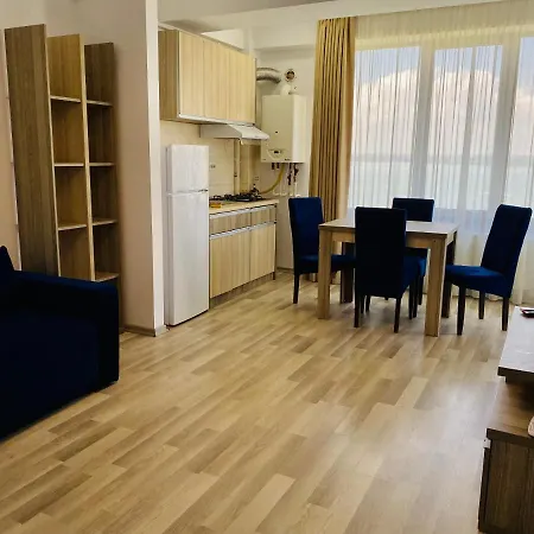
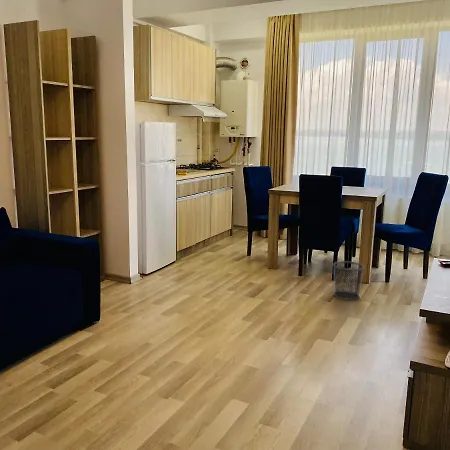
+ waste bin [332,260,365,301]
